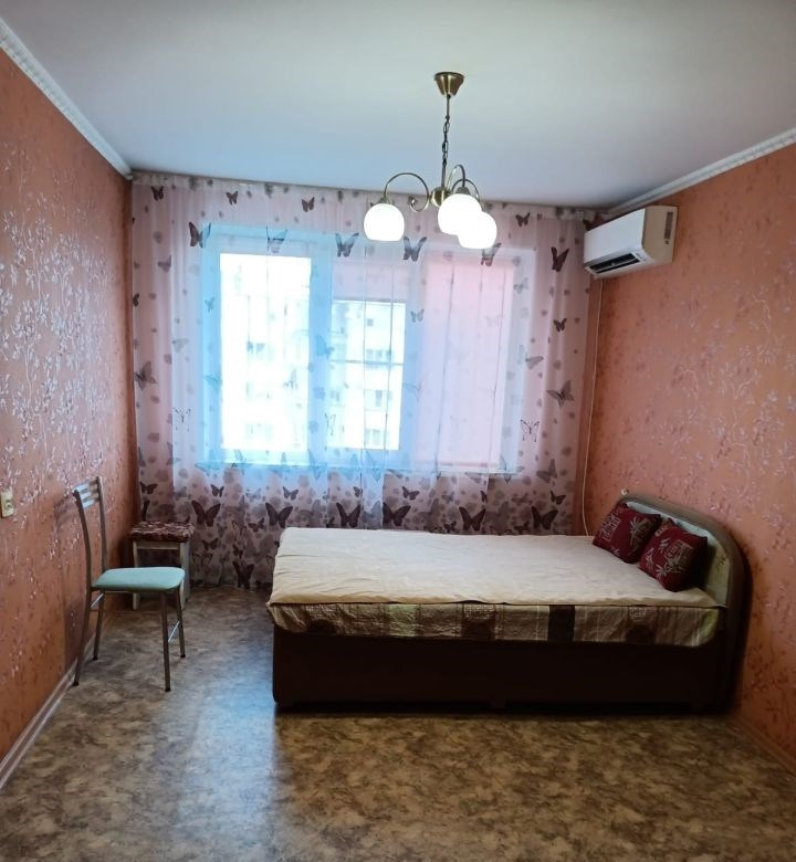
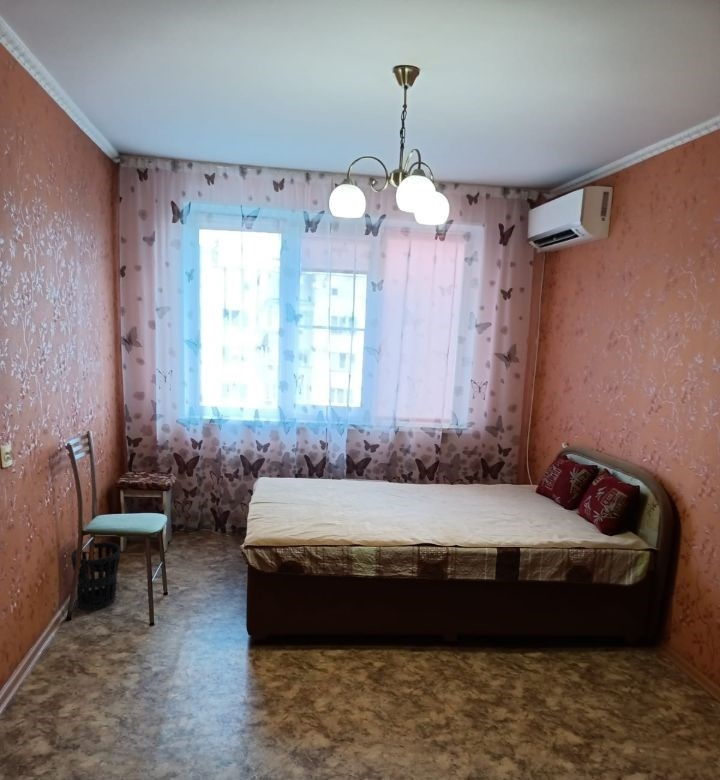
+ wastebasket [70,541,122,611]
